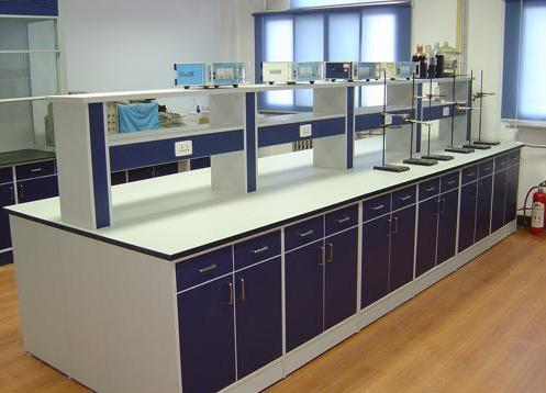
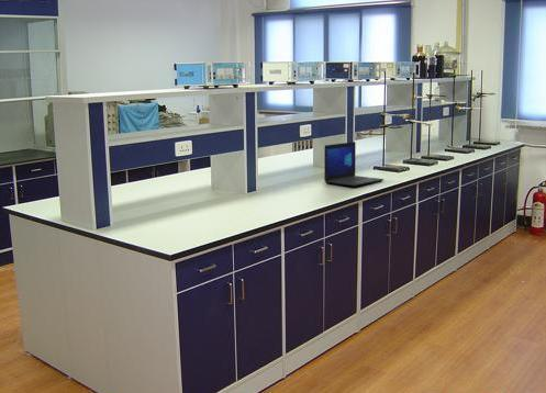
+ laptop [323,141,385,188]
